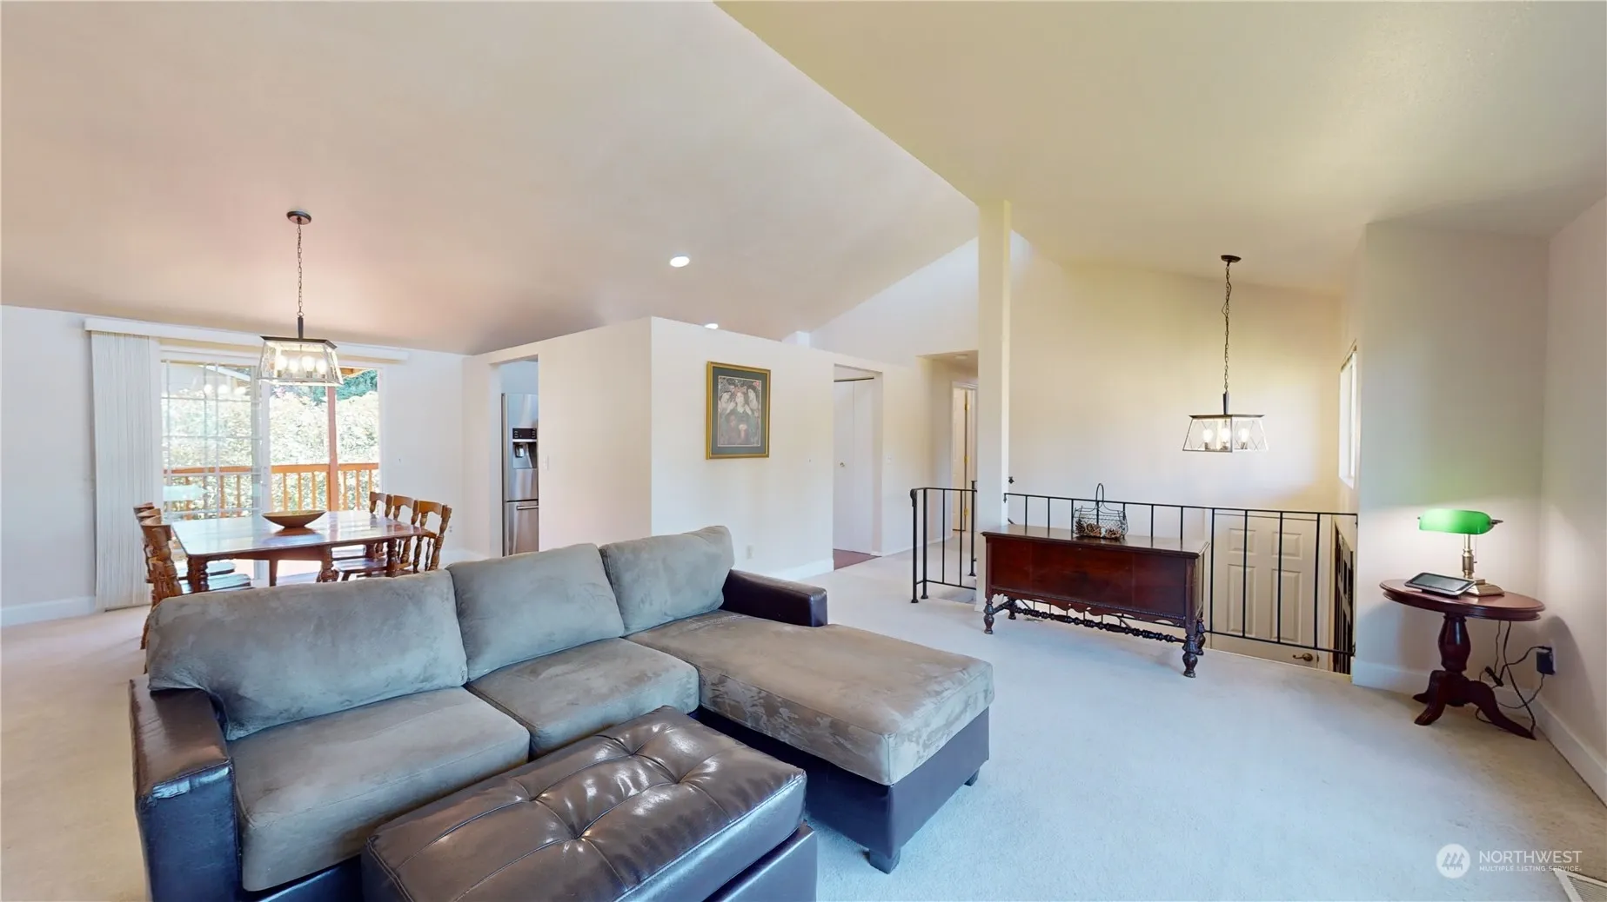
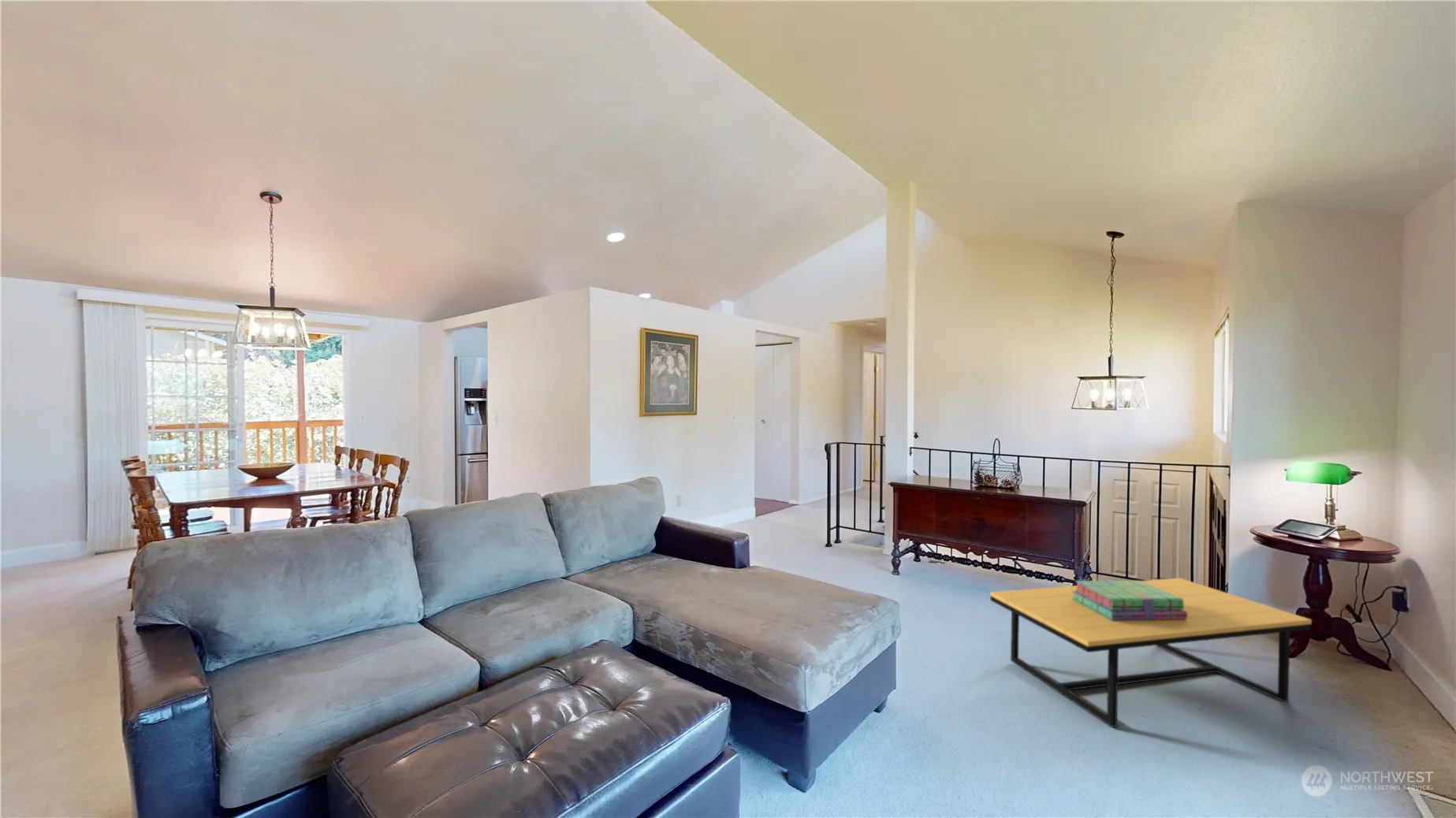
+ coffee table [989,577,1313,728]
+ stack of books [1071,579,1187,620]
